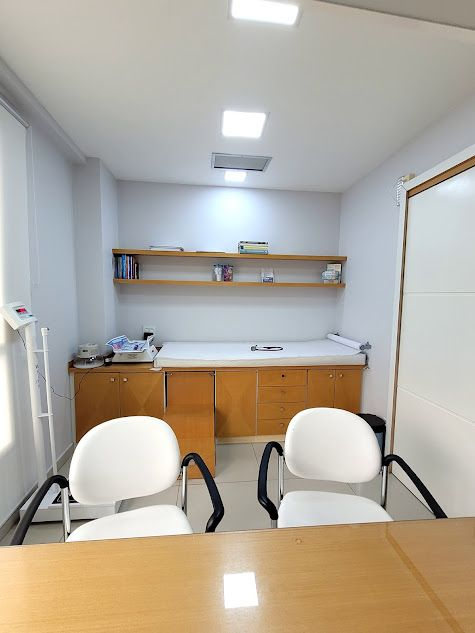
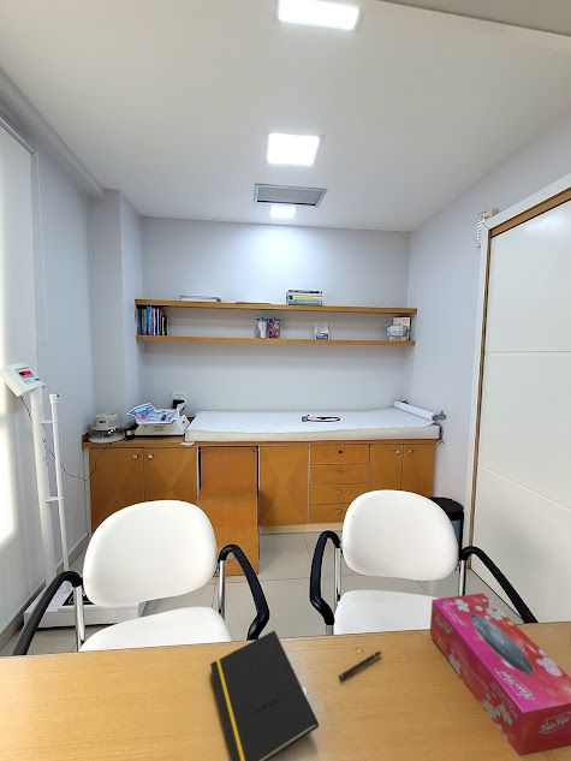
+ tissue box [429,591,571,757]
+ notepad [209,629,320,761]
+ pen [338,650,382,680]
